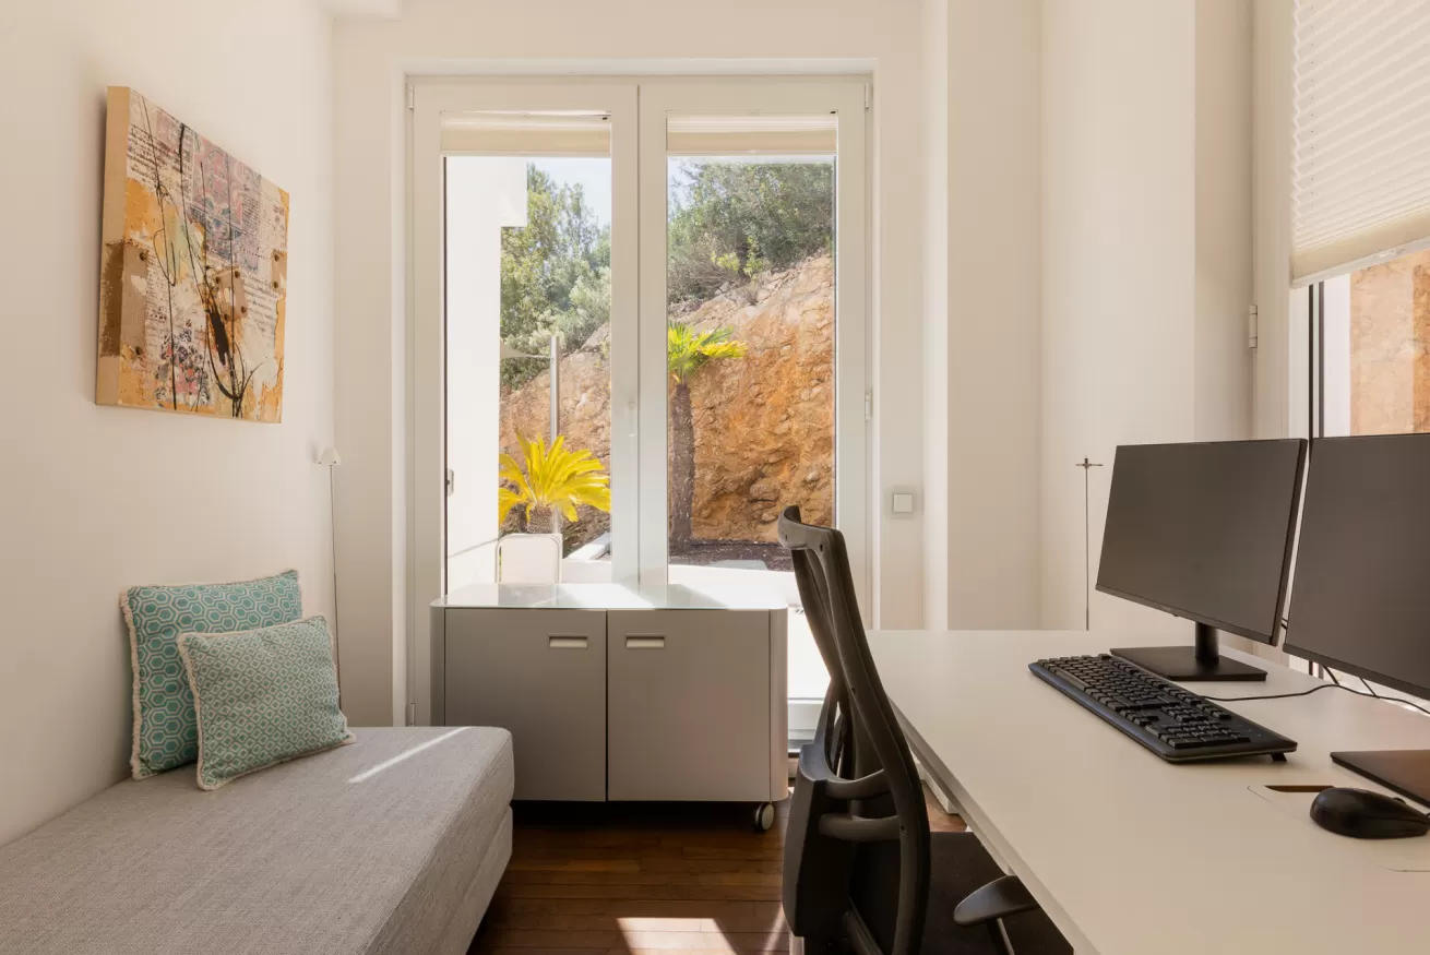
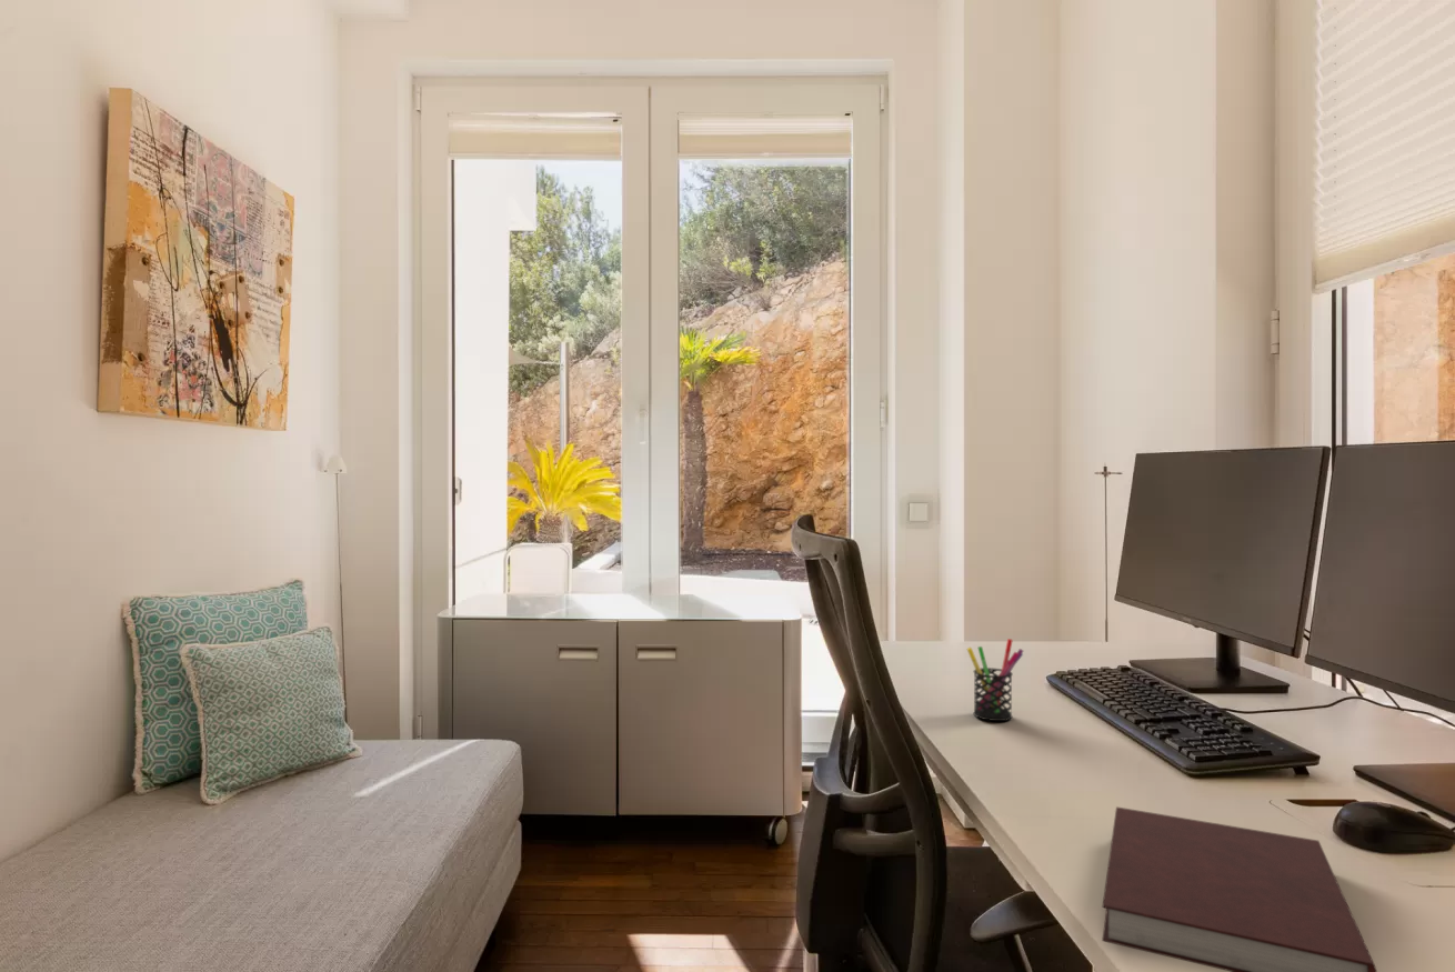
+ pen holder [966,638,1024,722]
+ notebook [1101,805,1378,972]
